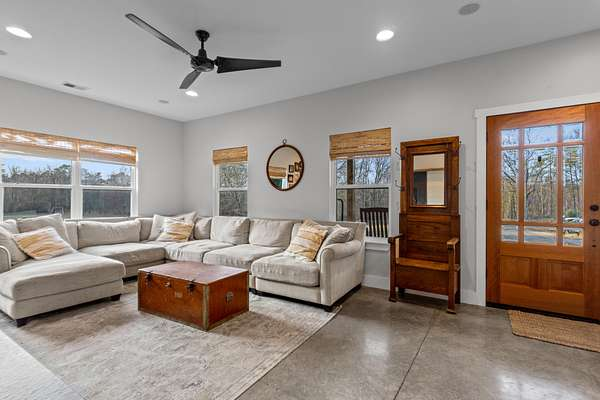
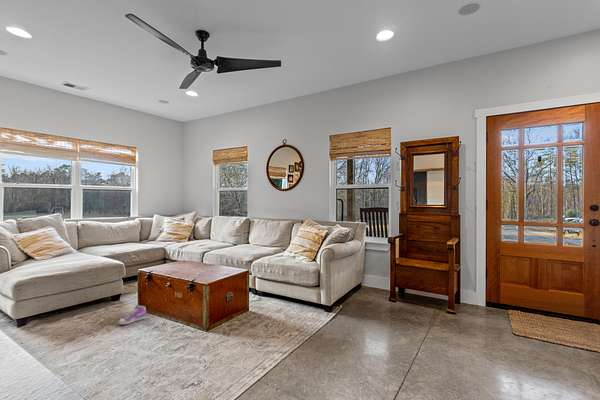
+ sneaker [117,304,147,325]
